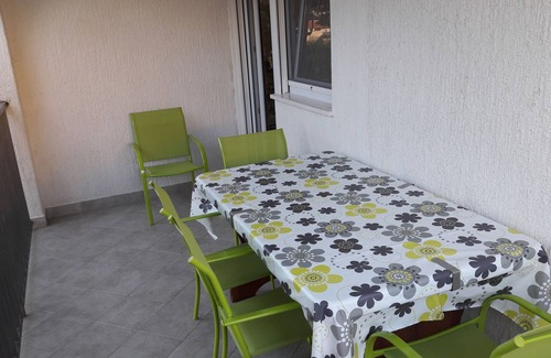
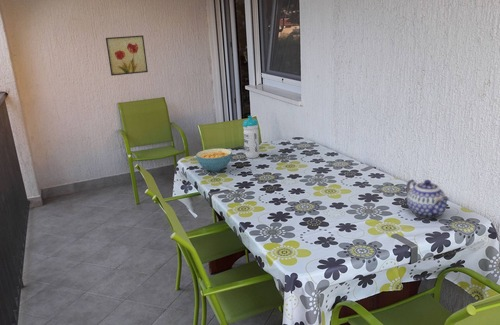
+ cereal bowl [195,147,233,173]
+ wall art [105,34,149,77]
+ teapot [405,178,451,219]
+ water bottle [242,115,260,159]
